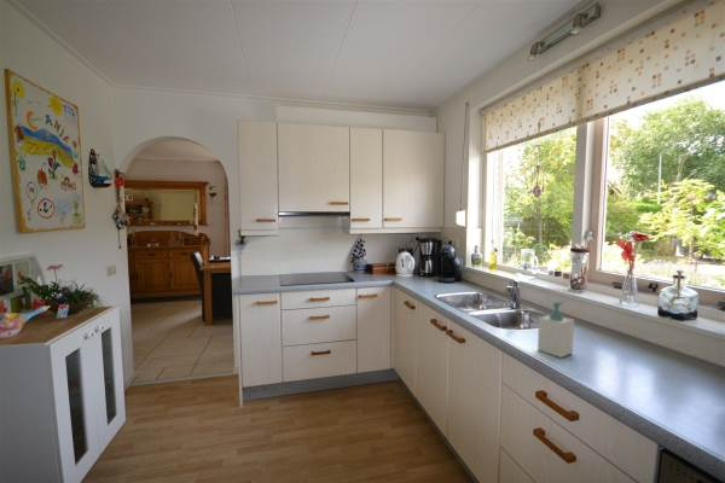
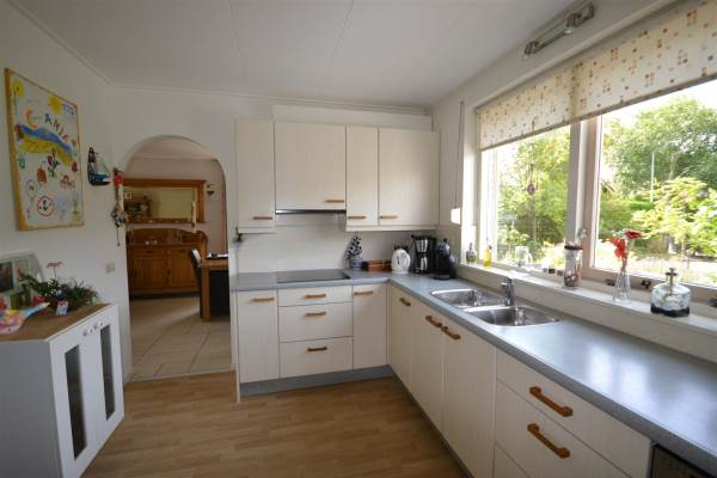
- soap bottle [536,299,575,359]
